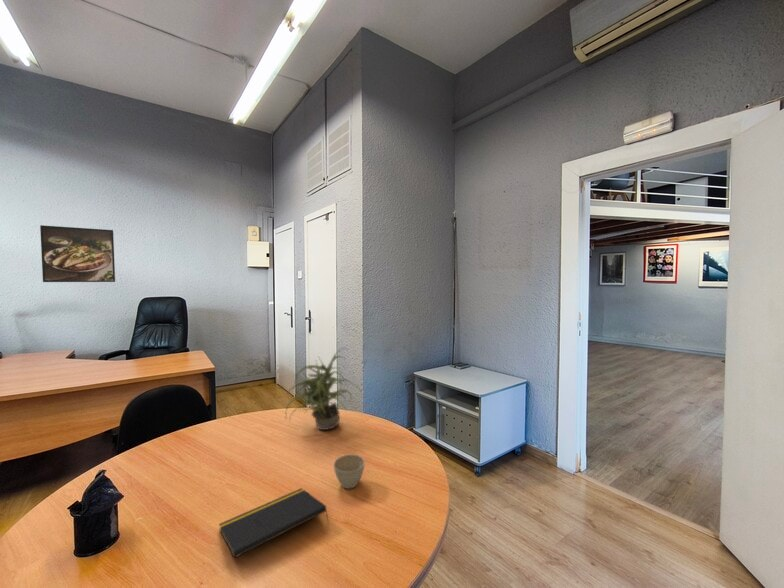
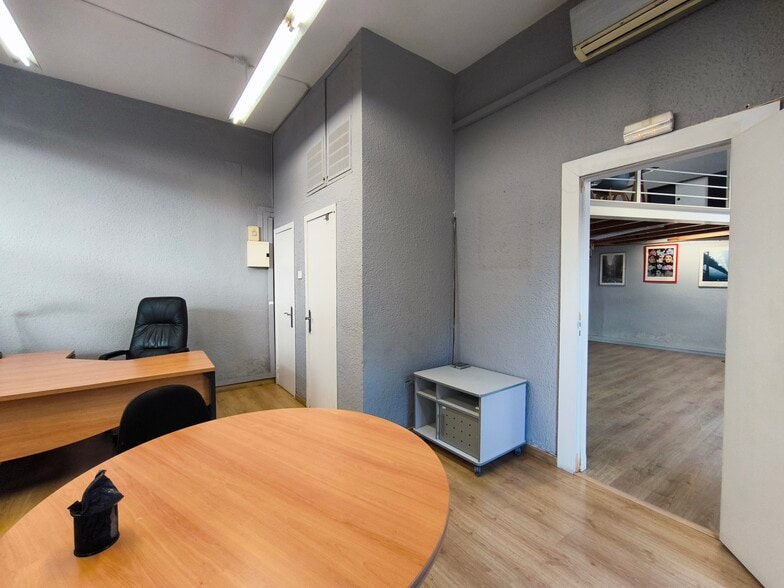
- flower pot [333,453,366,490]
- potted plant [284,347,363,431]
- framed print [39,224,116,283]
- notepad [218,487,329,559]
